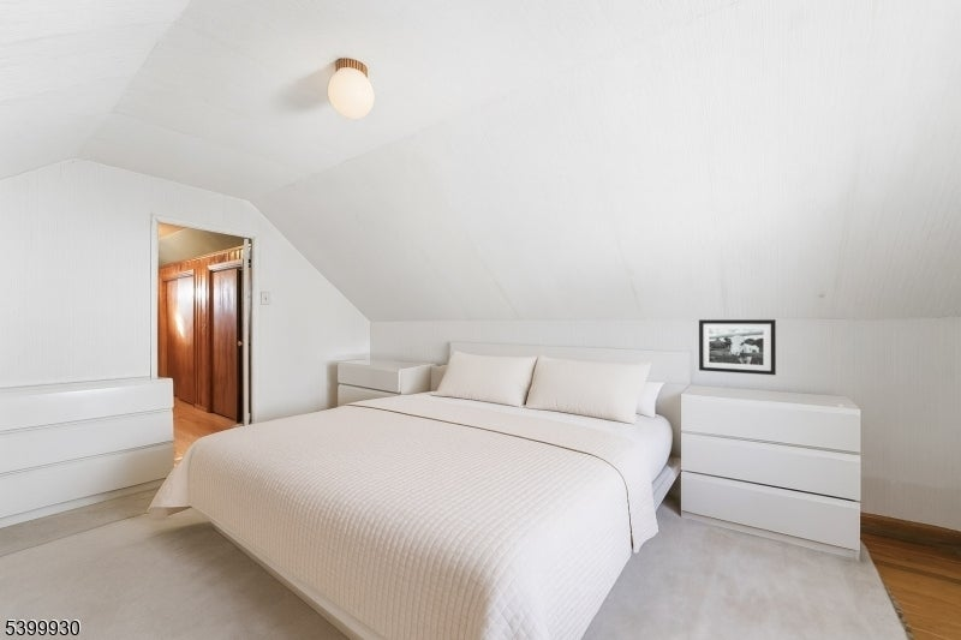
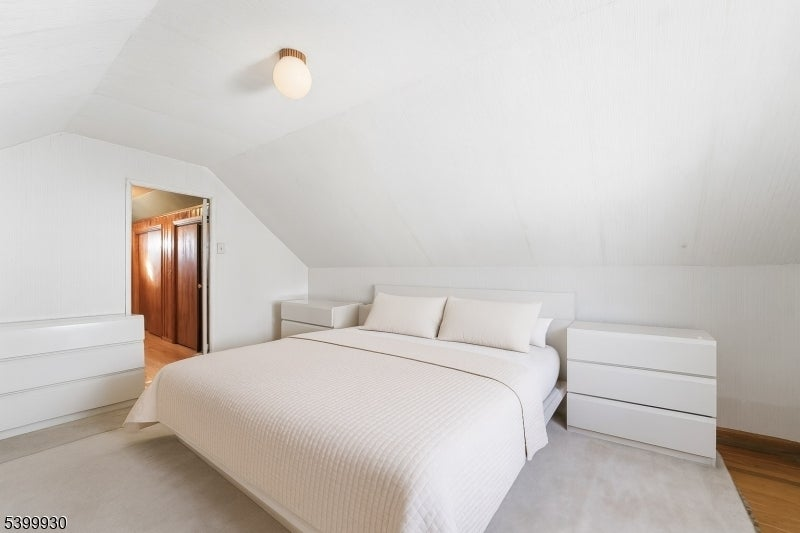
- picture frame [698,318,777,376]
